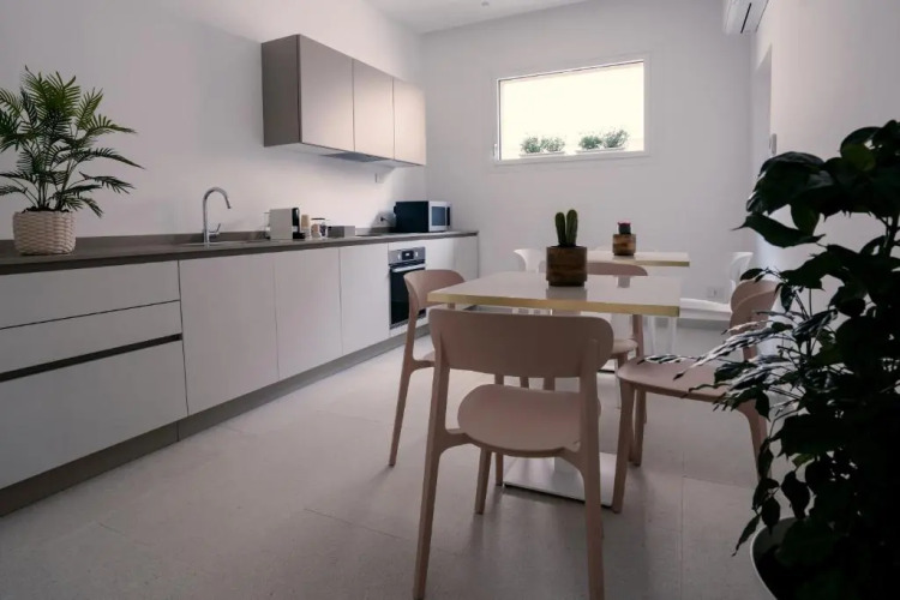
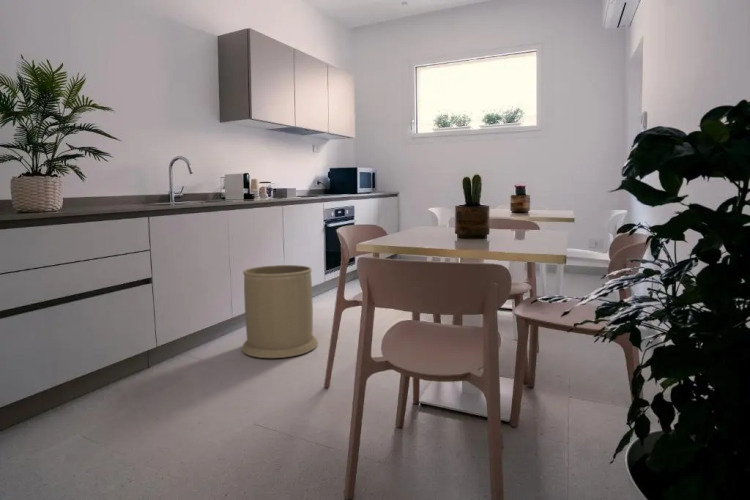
+ trash can [241,264,319,359]
